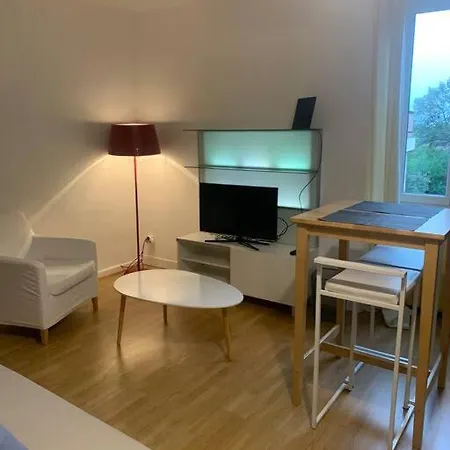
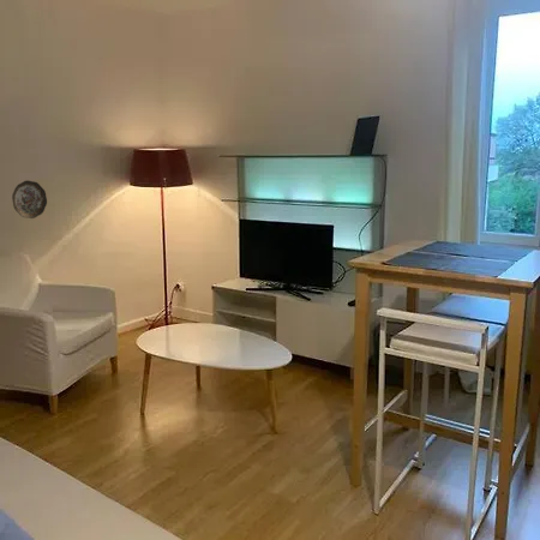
+ decorative plate [11,179,48,220]
